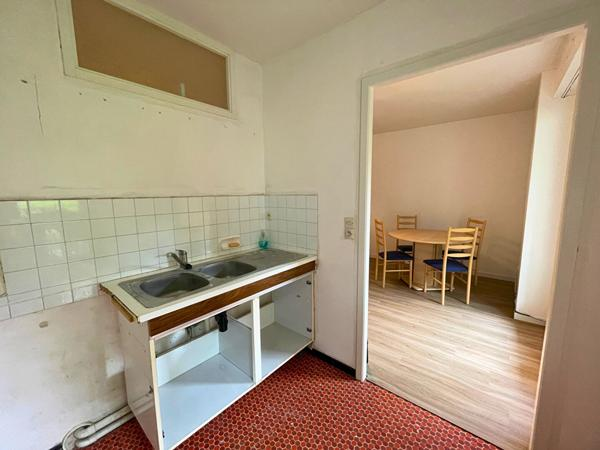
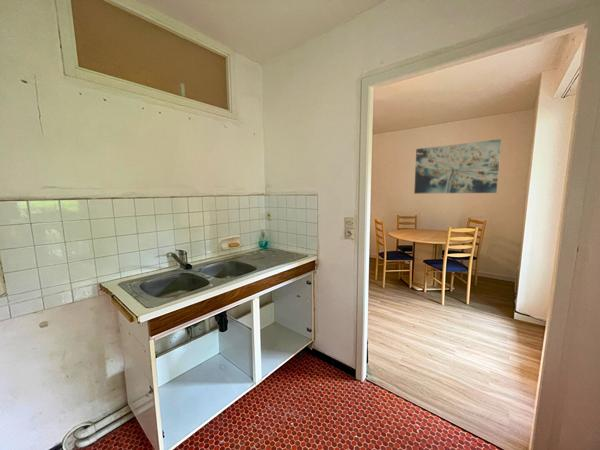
+ wall art [413,138,502,195]
